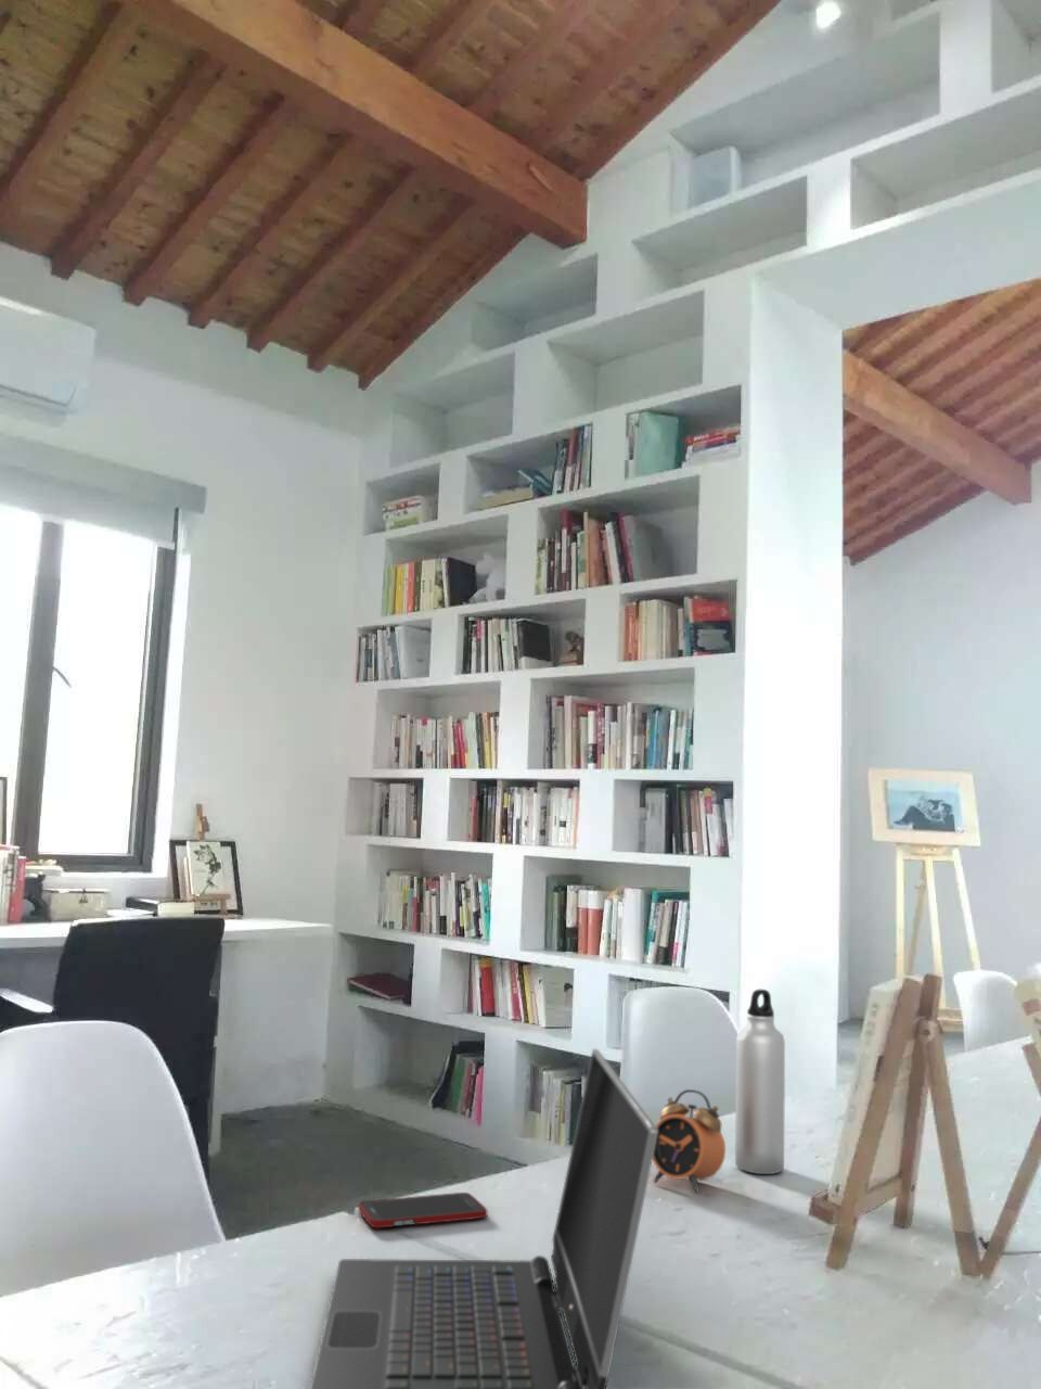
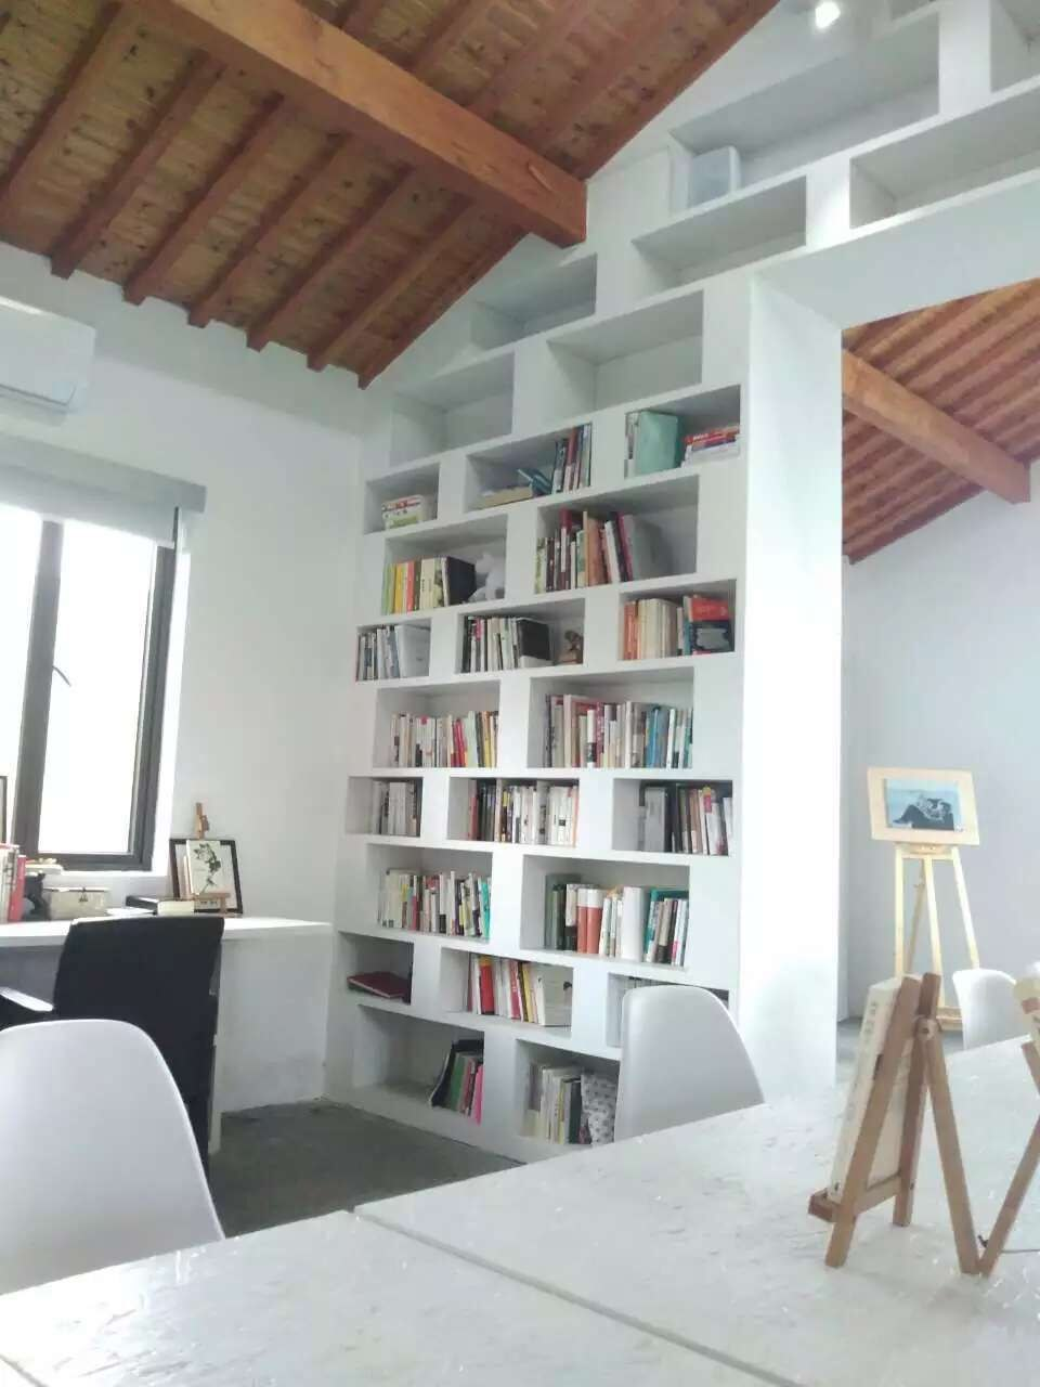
- water bottle [734,989,786,1176]
- cell phone [356,1191,488,1229]
- laptop computer [309,1047,658,1389]
- alarm clock [652,1088,726,1193]
